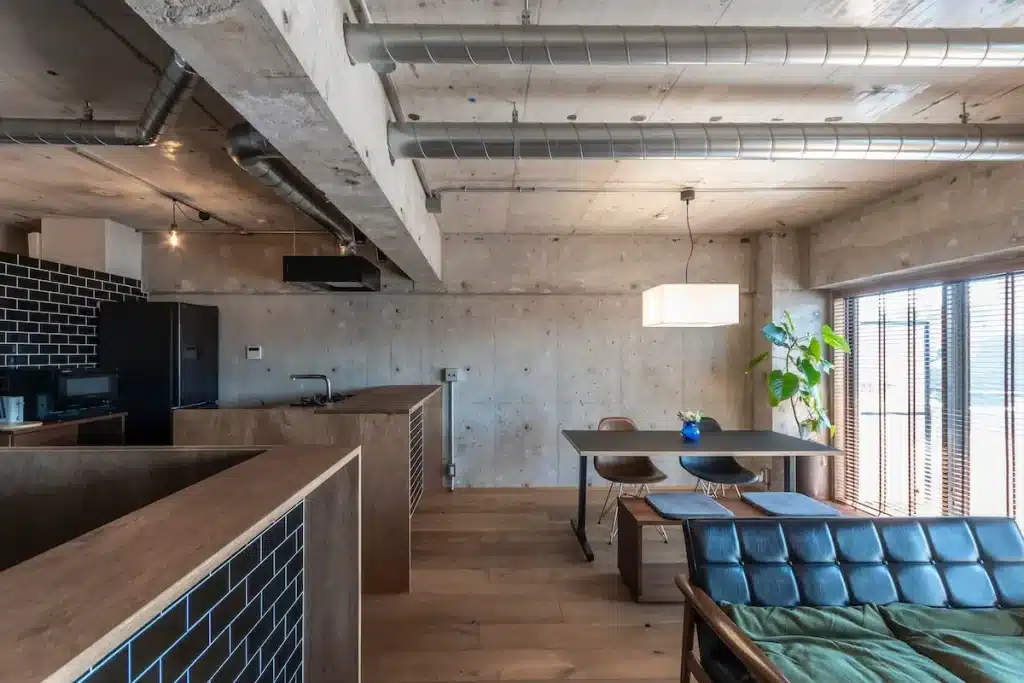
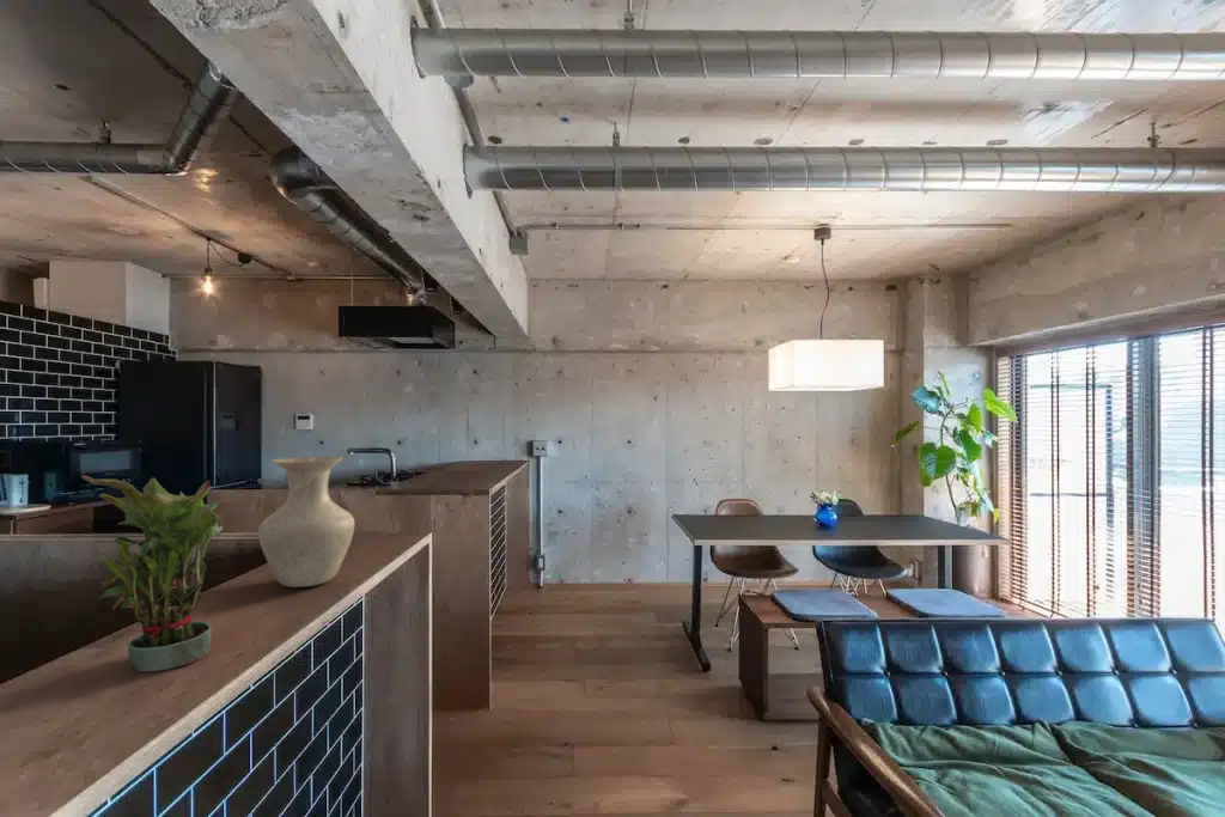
+ vase [257,456,356,589]
+ potted plant [80,475,224,672]
